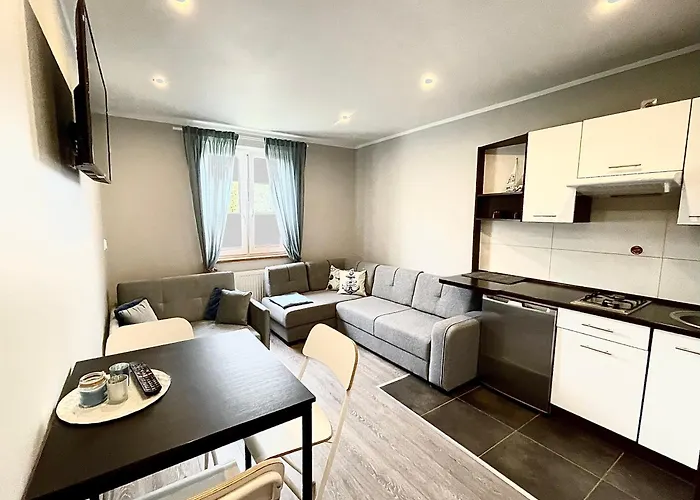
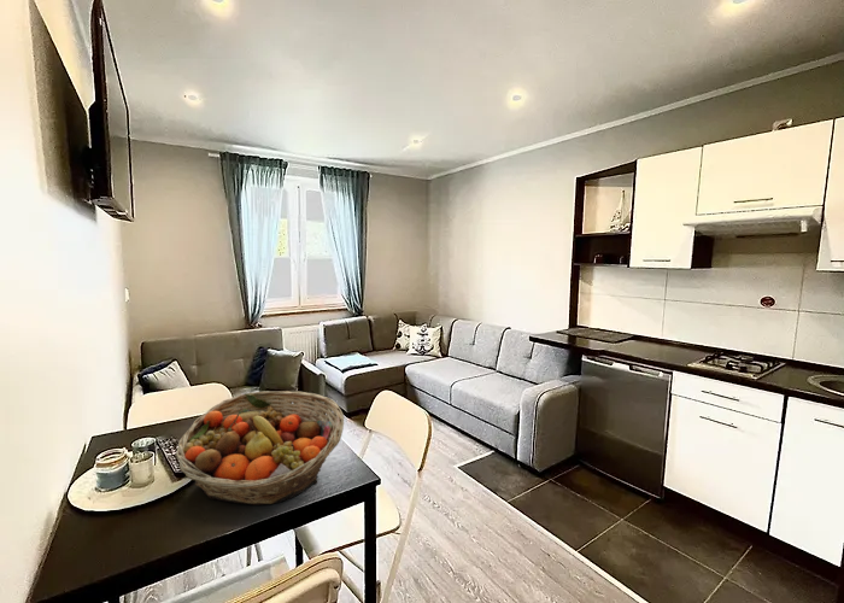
+ fruit basket [174,390,345,505]
